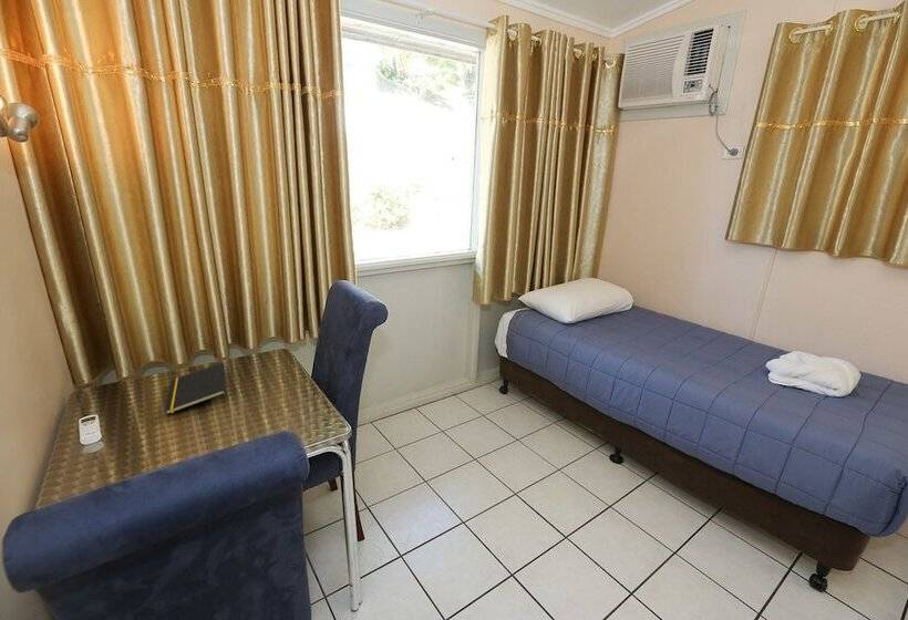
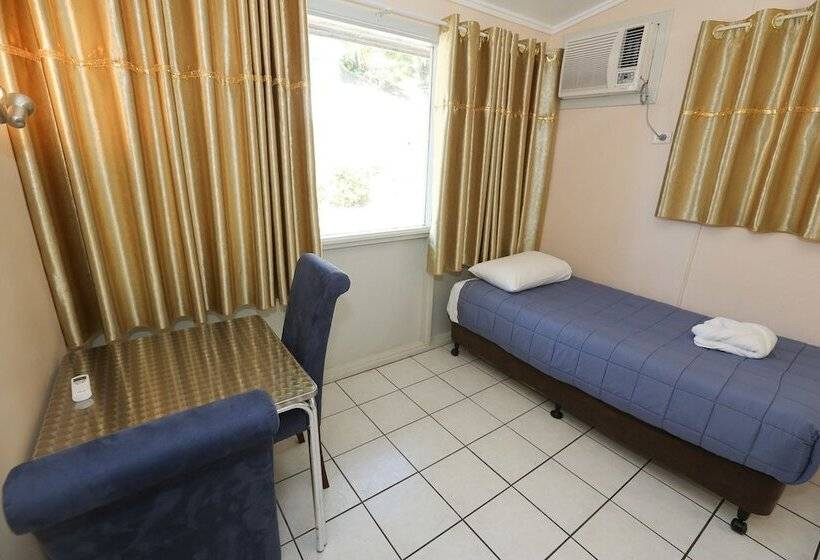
- notepad [164,362,227,415]
